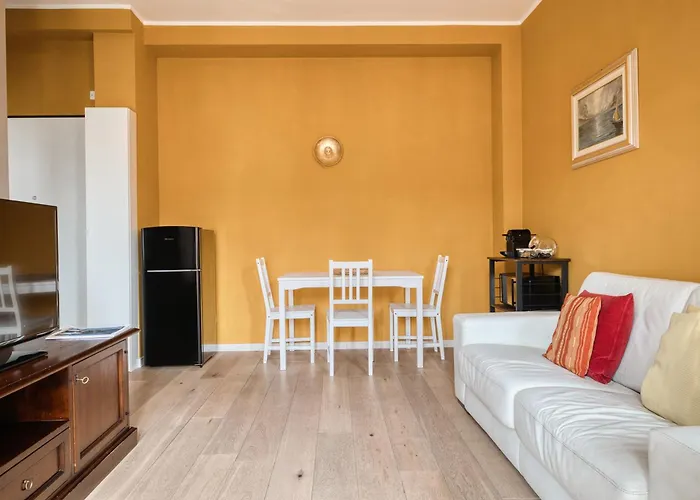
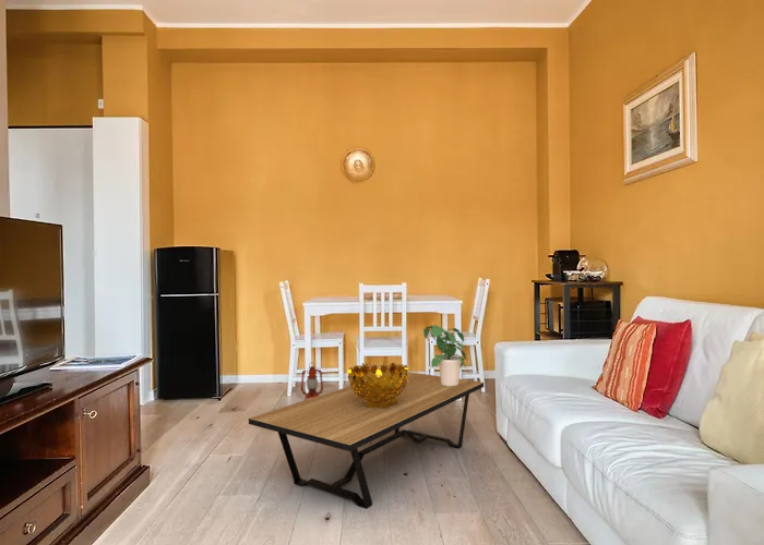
+ decorative bowl [346,362,409,409]
+ lantern [300,361,324,400]
+ coffee table [248,371,485,510]
+ potted plant [422,324,467,386]
